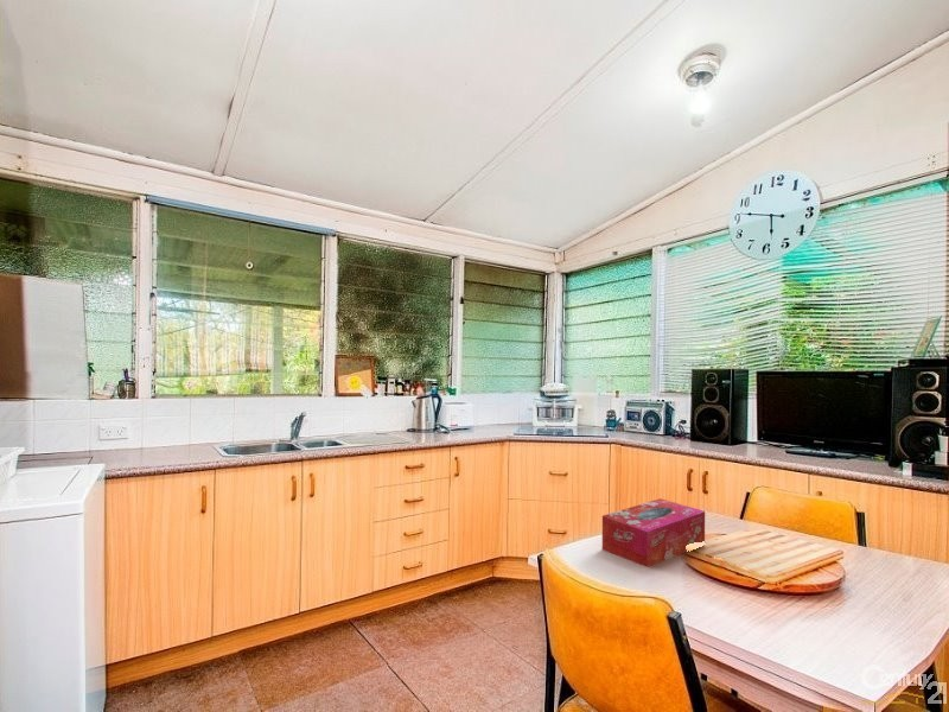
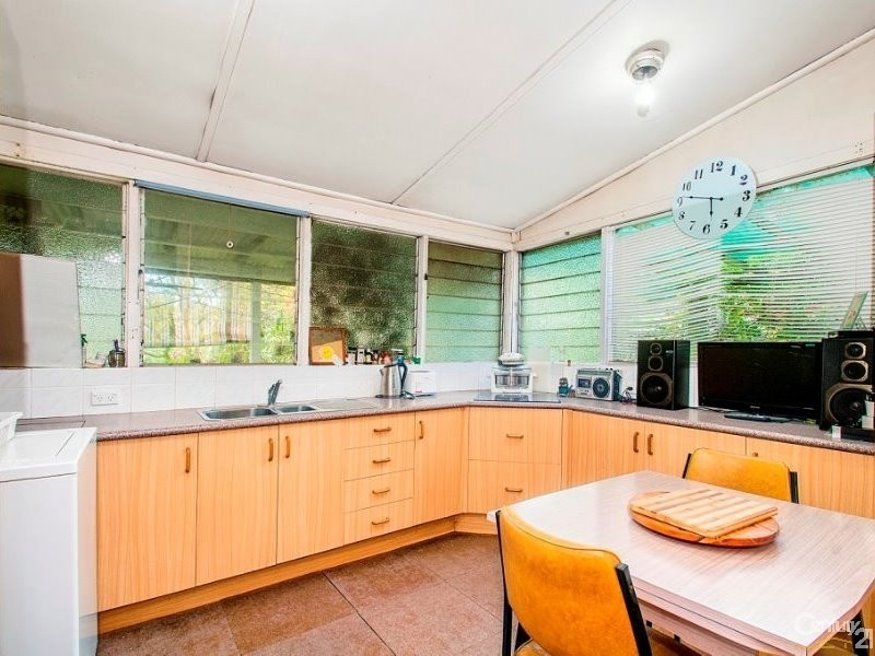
- tissue box [601,497,706,568]
